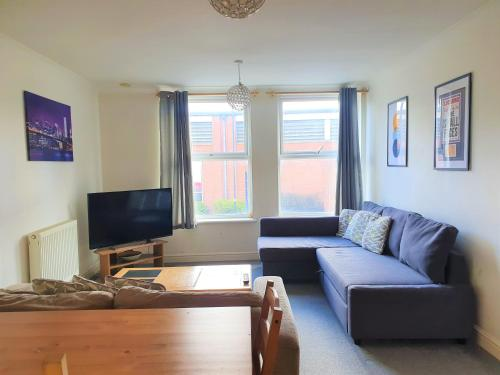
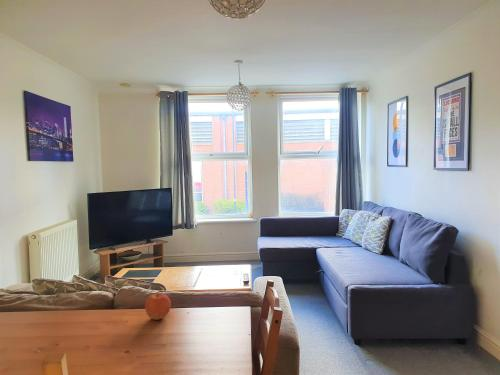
+ fruit [144,292,172,321]
